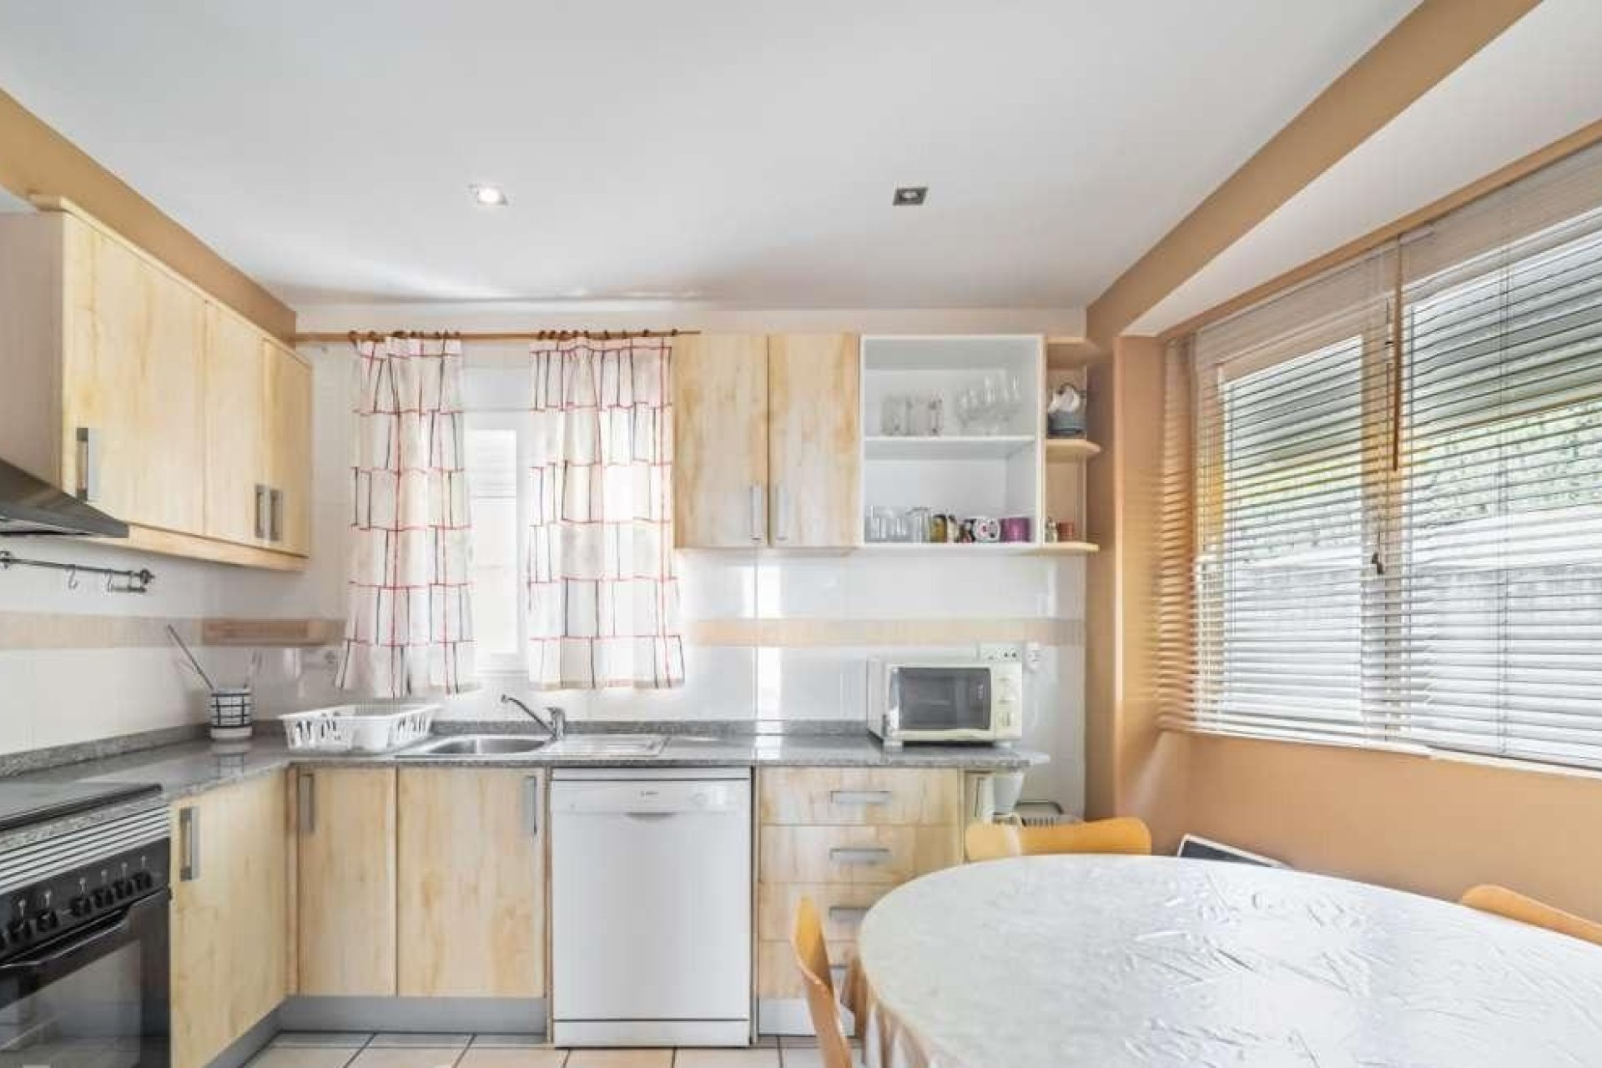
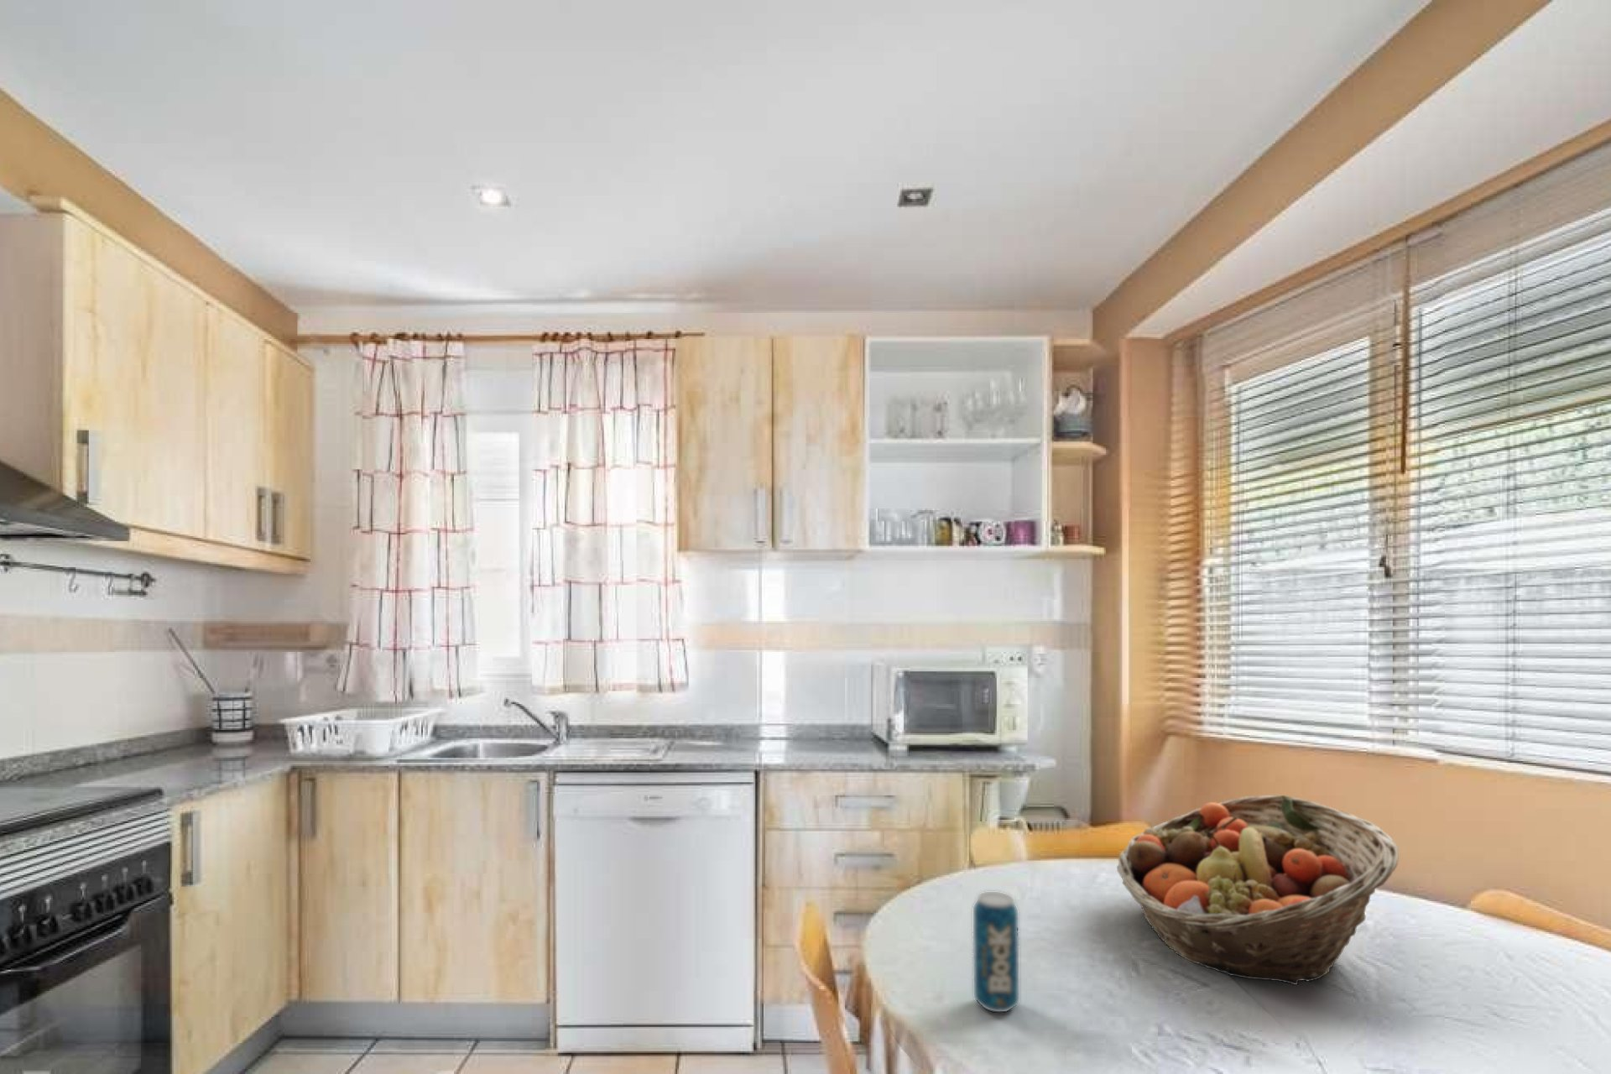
+ fruit basket [1116,795,1400,986]
+ beverage can [972,891,1020,1013]
